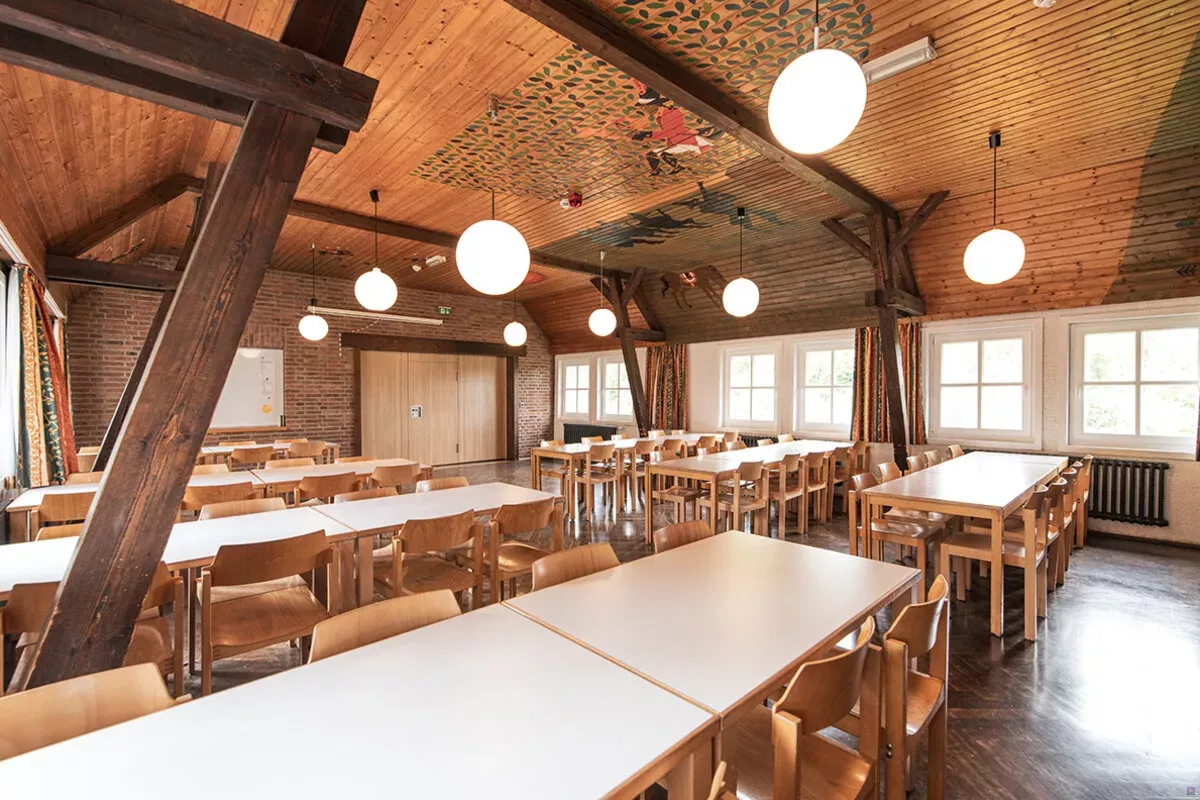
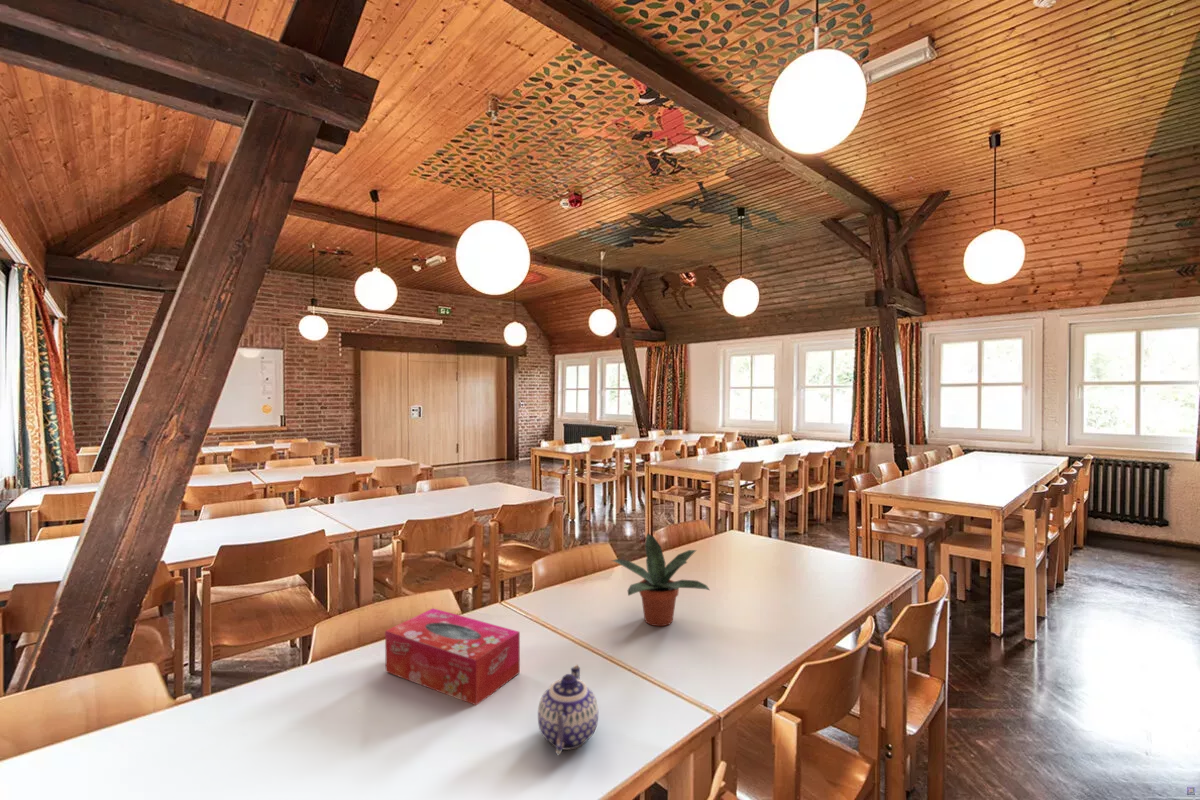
+ tissue box [384,607,521,706]
+ teapot [537,663,599,756]
+ potted plant [610,532,711,627]
